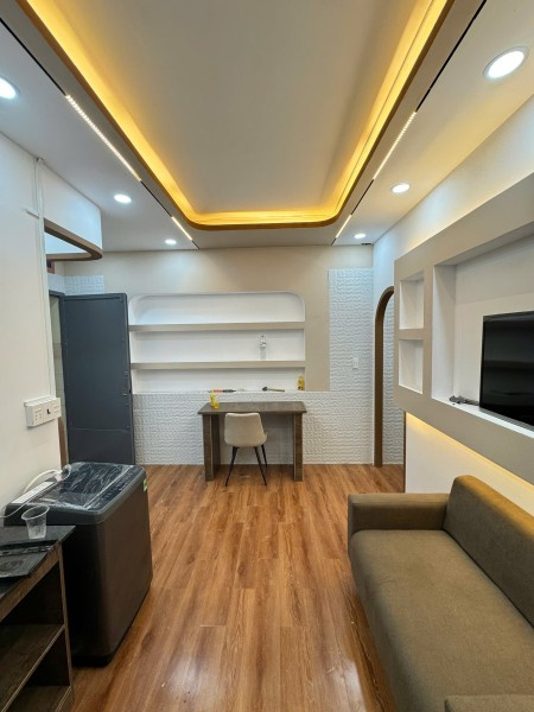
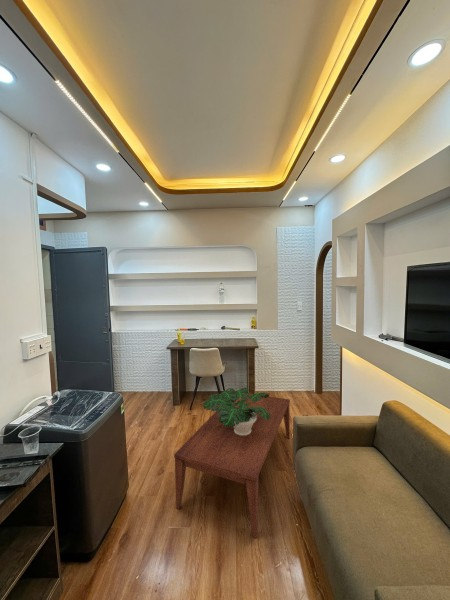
+ potted plant [202,386,271,436]
+ coffee table [173,391,291,540]
